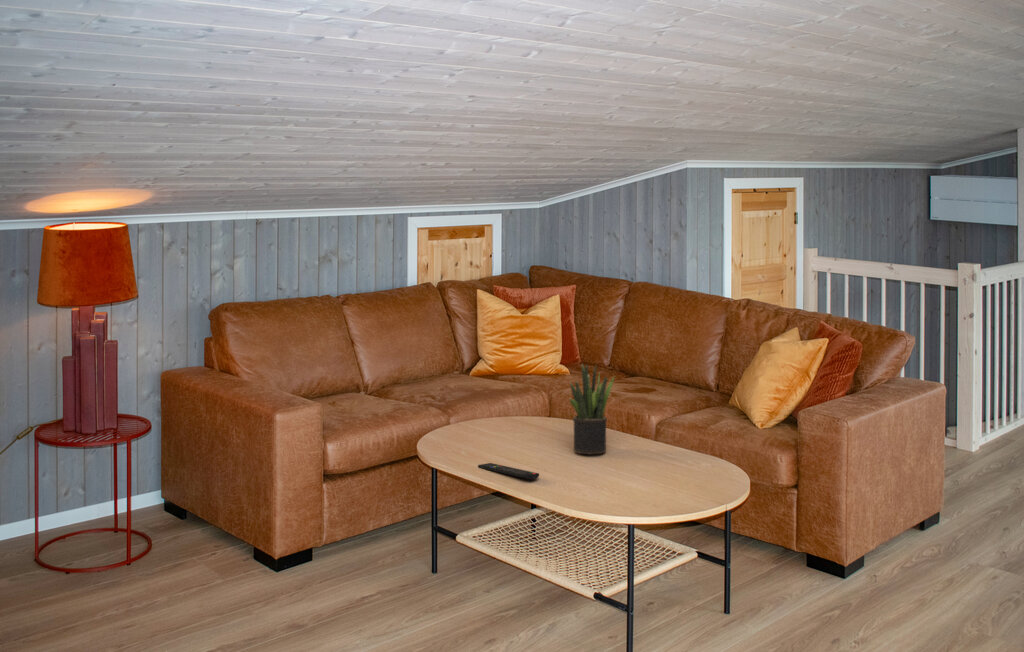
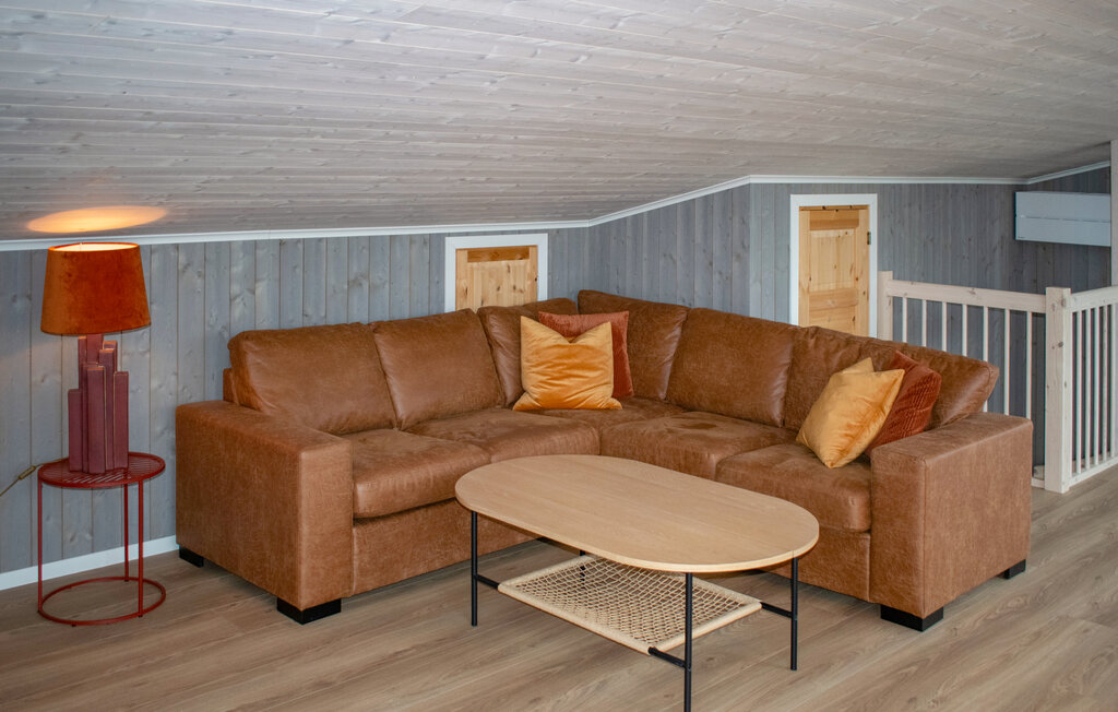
- potted plant [569,363,615,455]
- remote control [477,462,540,480]
